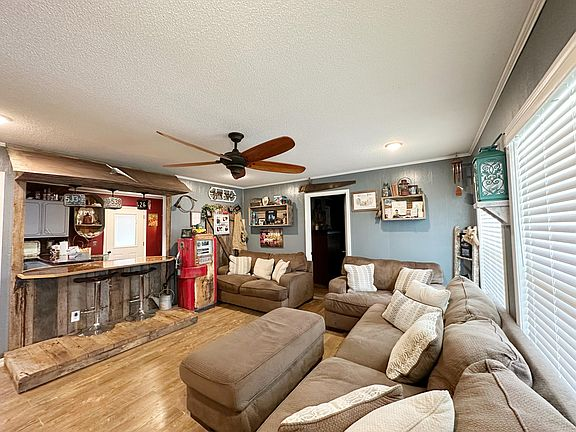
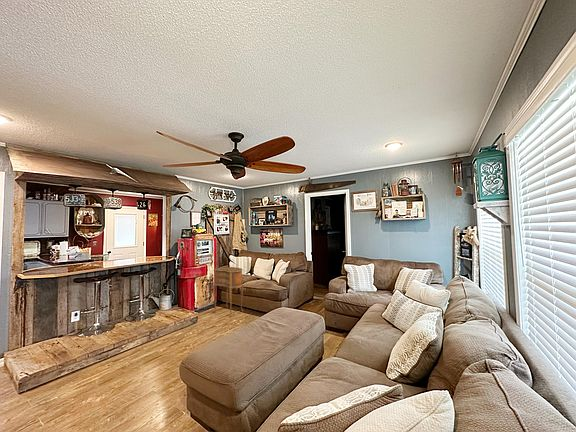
+ side table [212,266,244,318]
